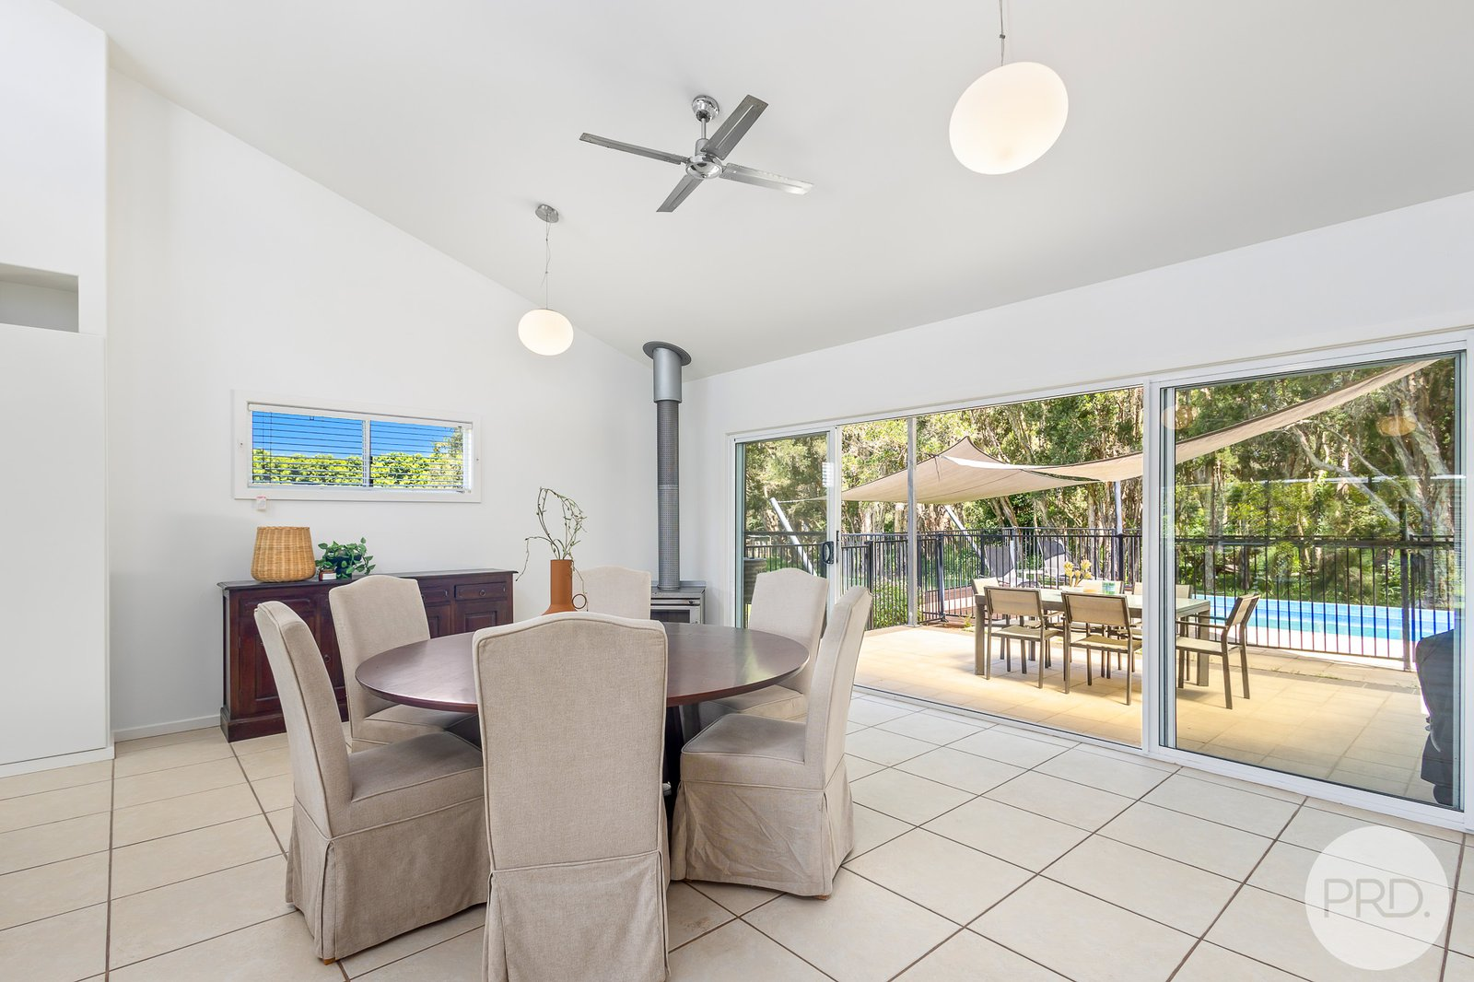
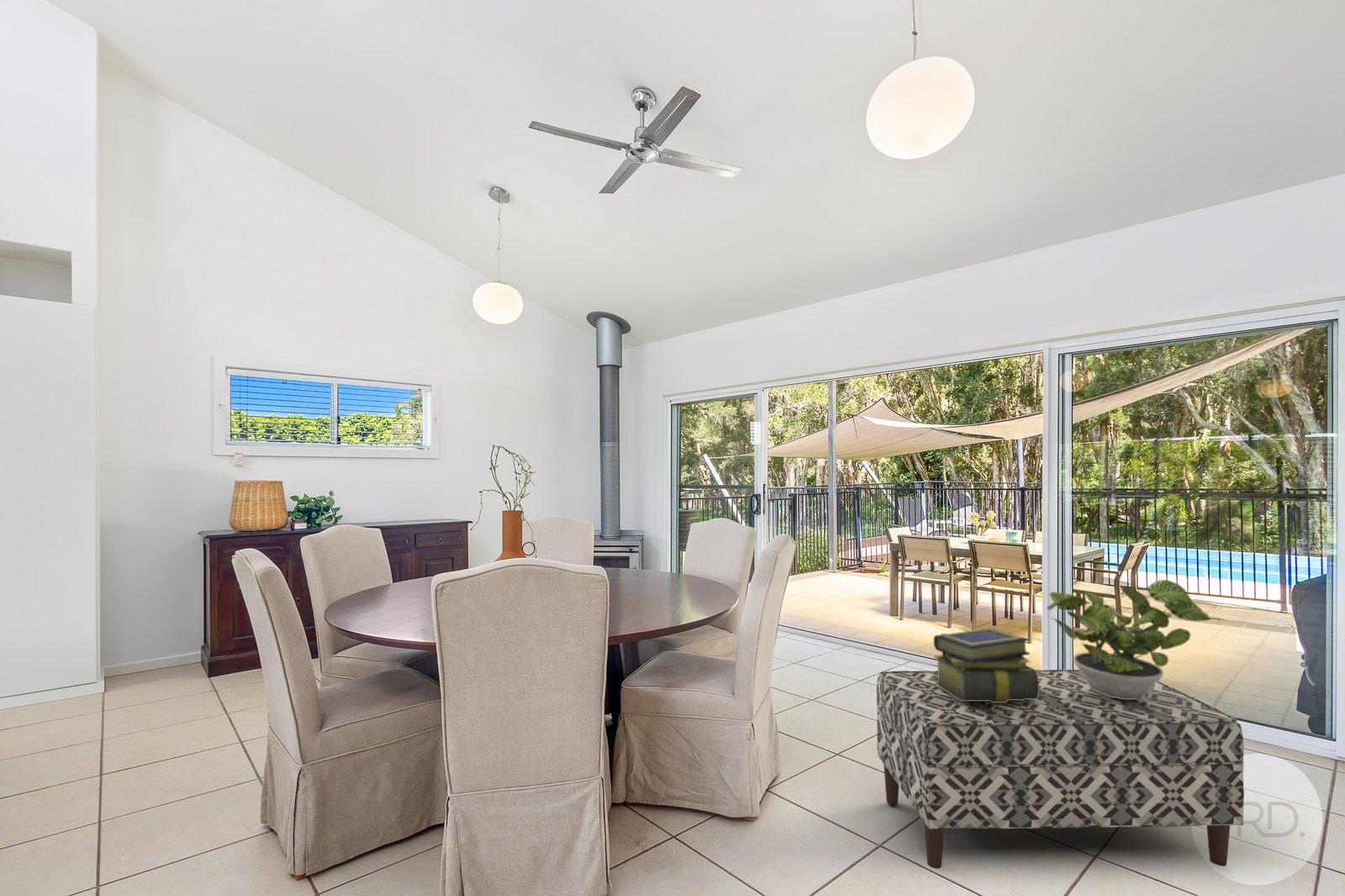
+ bench [876,669,1245,869]
+ potted plant [1047,579,1212,699]
+ stack of books [933,627,1039,703]
